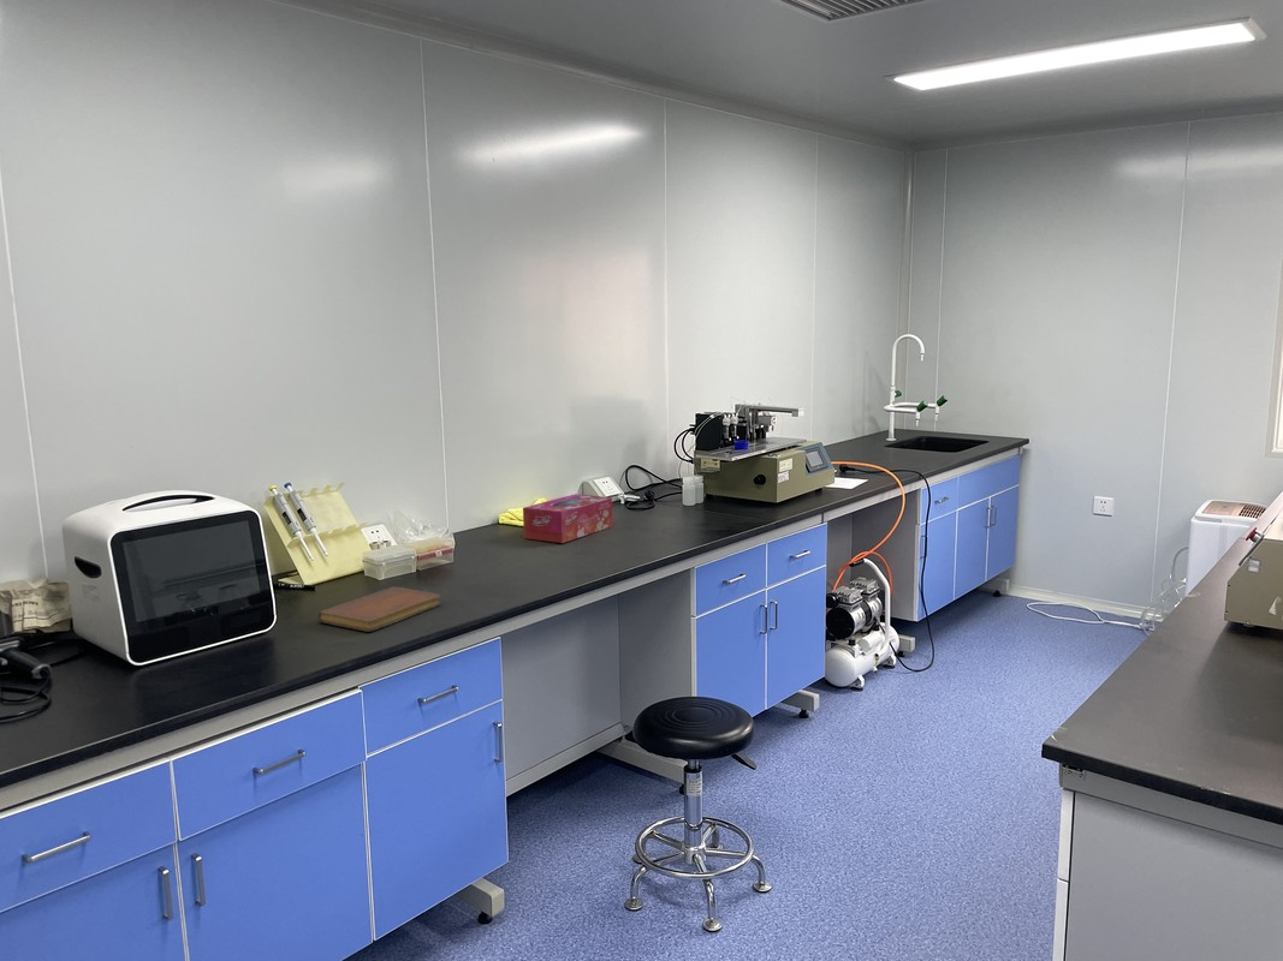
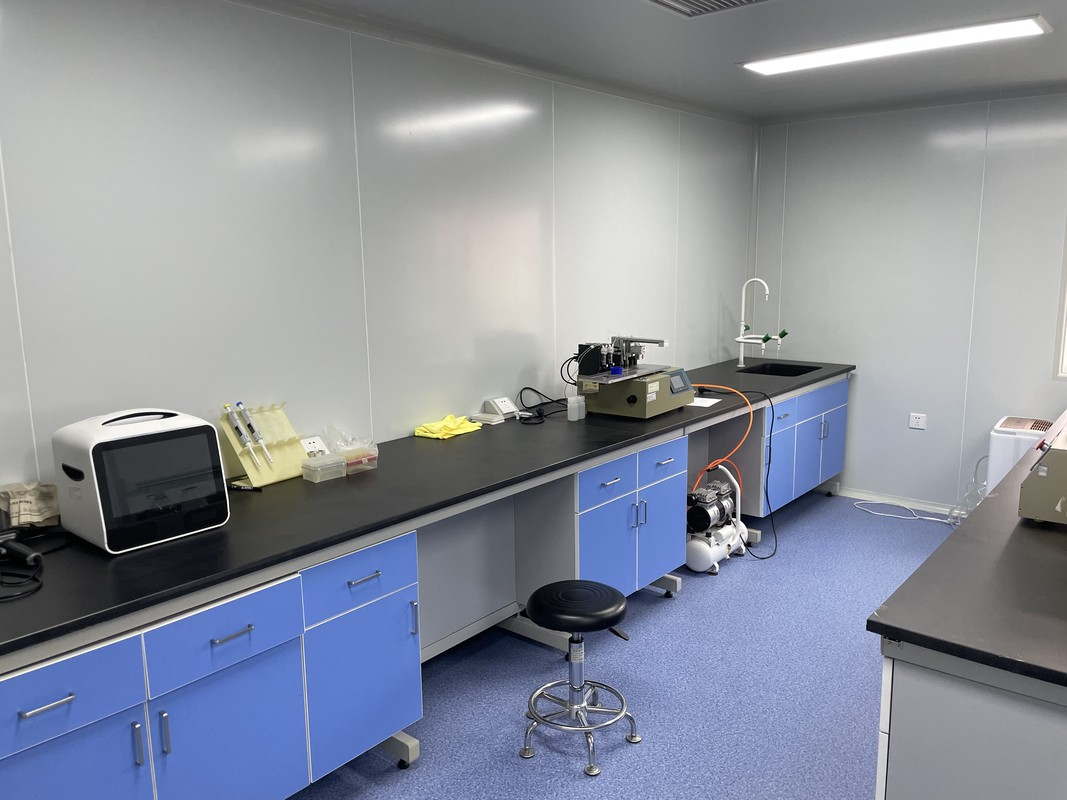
- notebook [317,586,442,633]
- tissue box [522,493,613,544]
